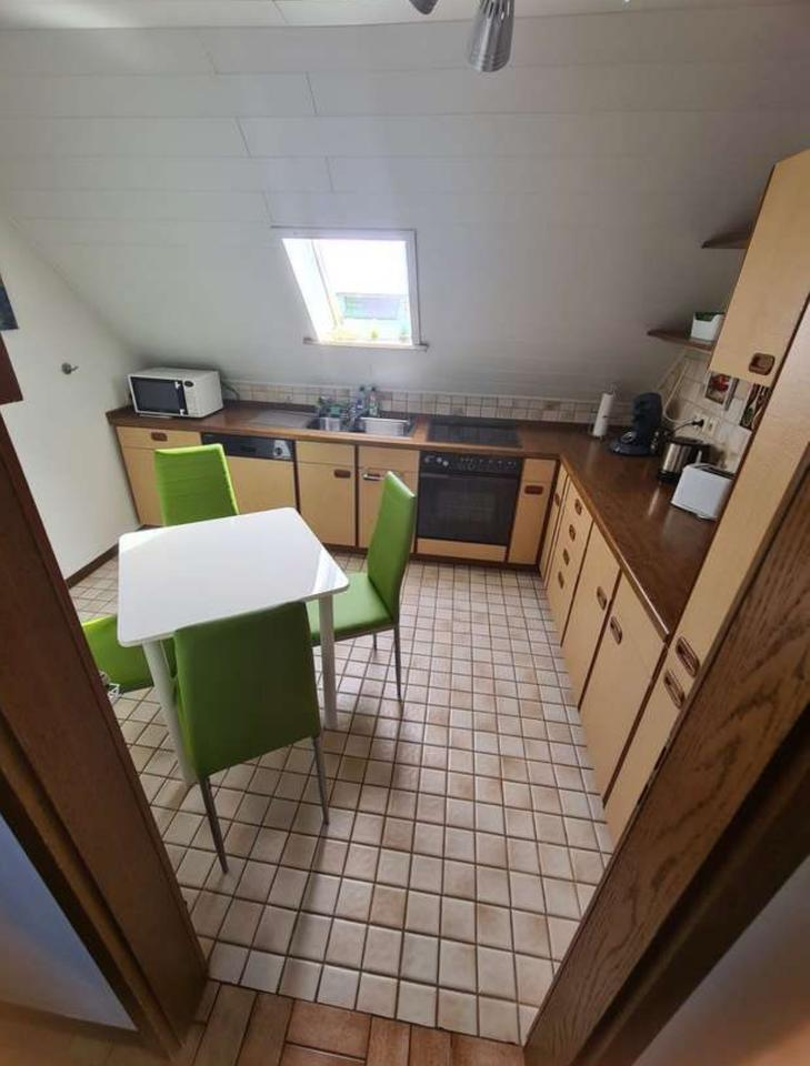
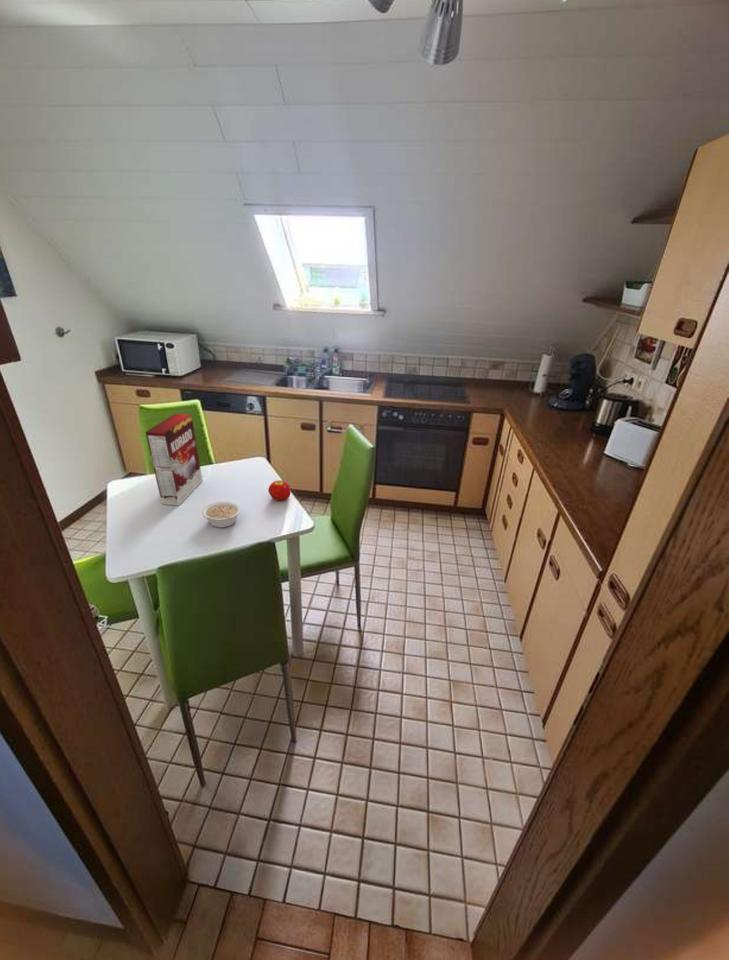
+ cereal box [145,413,204,507]
+ legume [201,500,242,528]
+ fruit [267,479,291,501]
